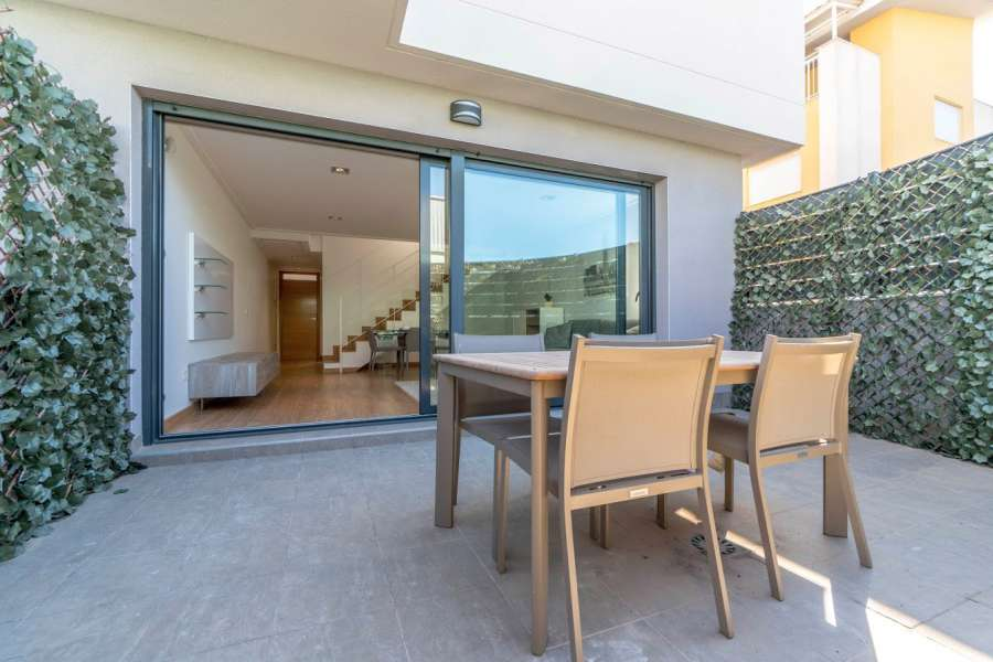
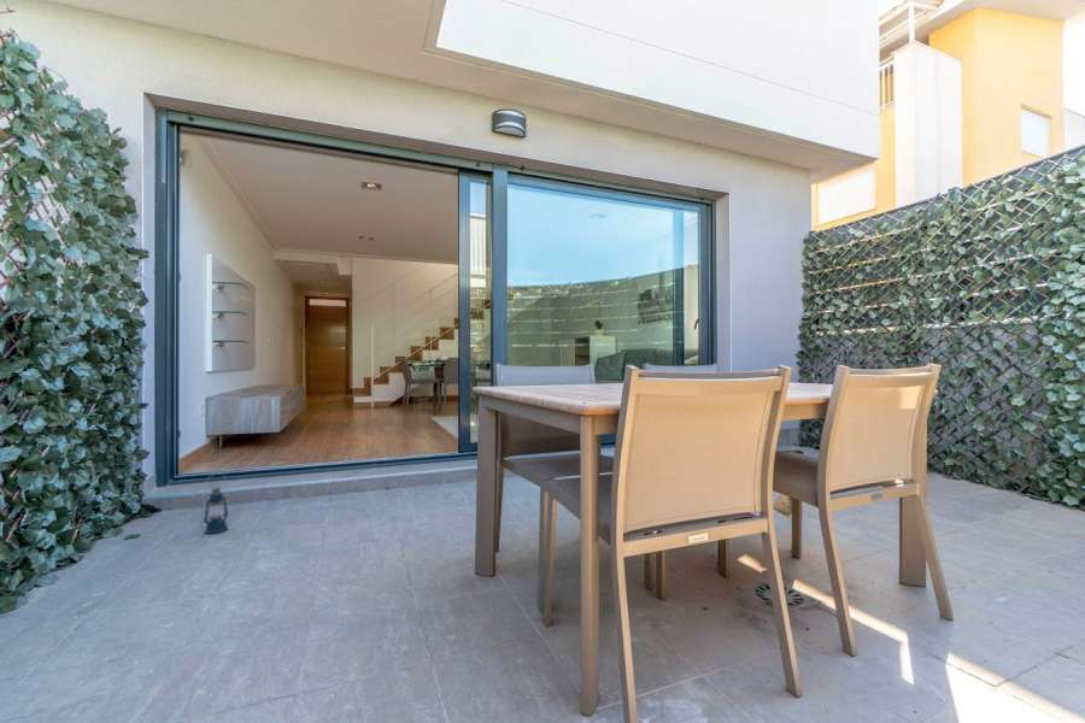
+ lantern [203,472,229,535]
